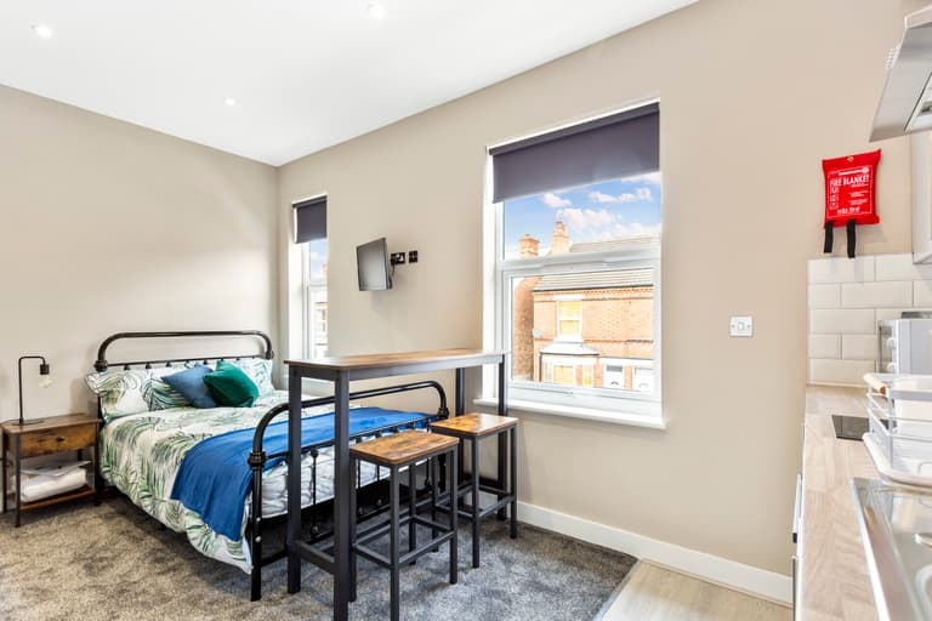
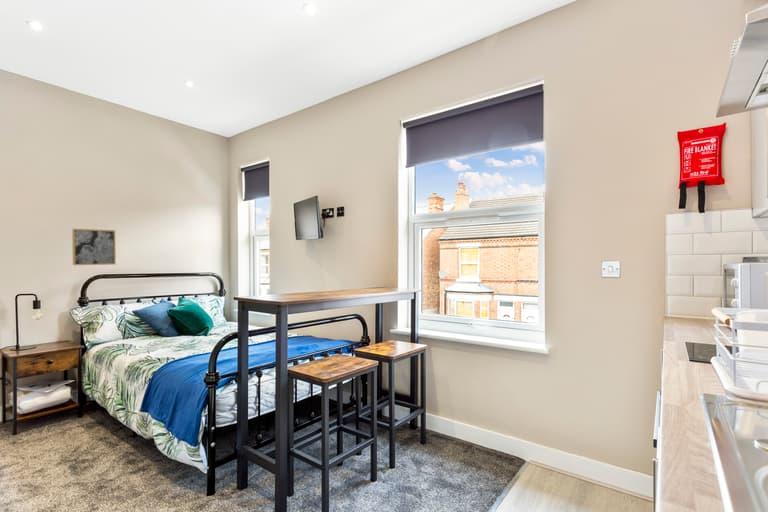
+ wall art [71,228,117,266]
